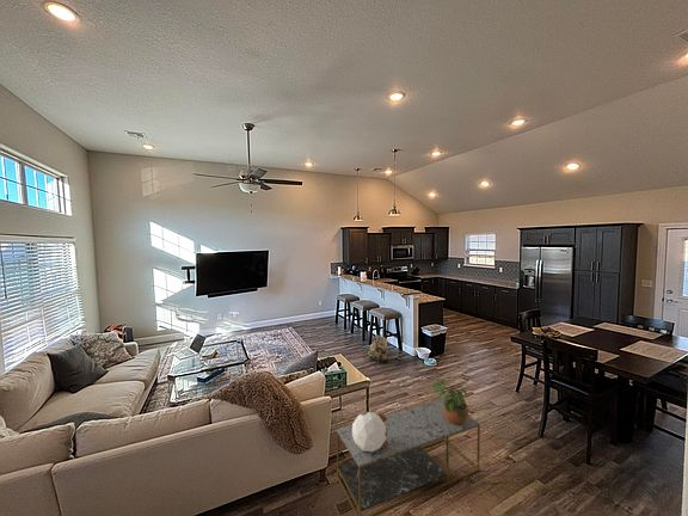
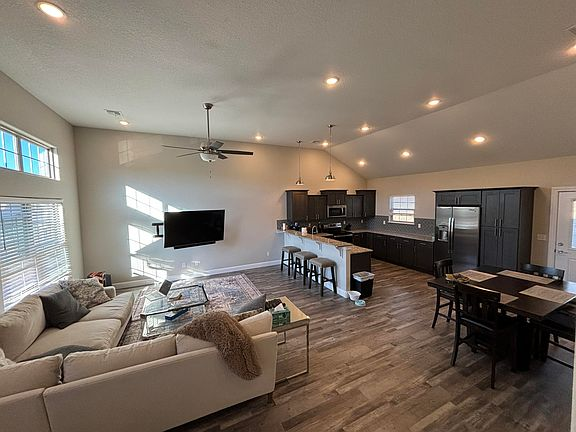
- coffee table [336,398,481,516]
- backpack [366,332,391,364]
- potted plant [432,379,469,425]
- decorative sphere [351,410,388,452]
